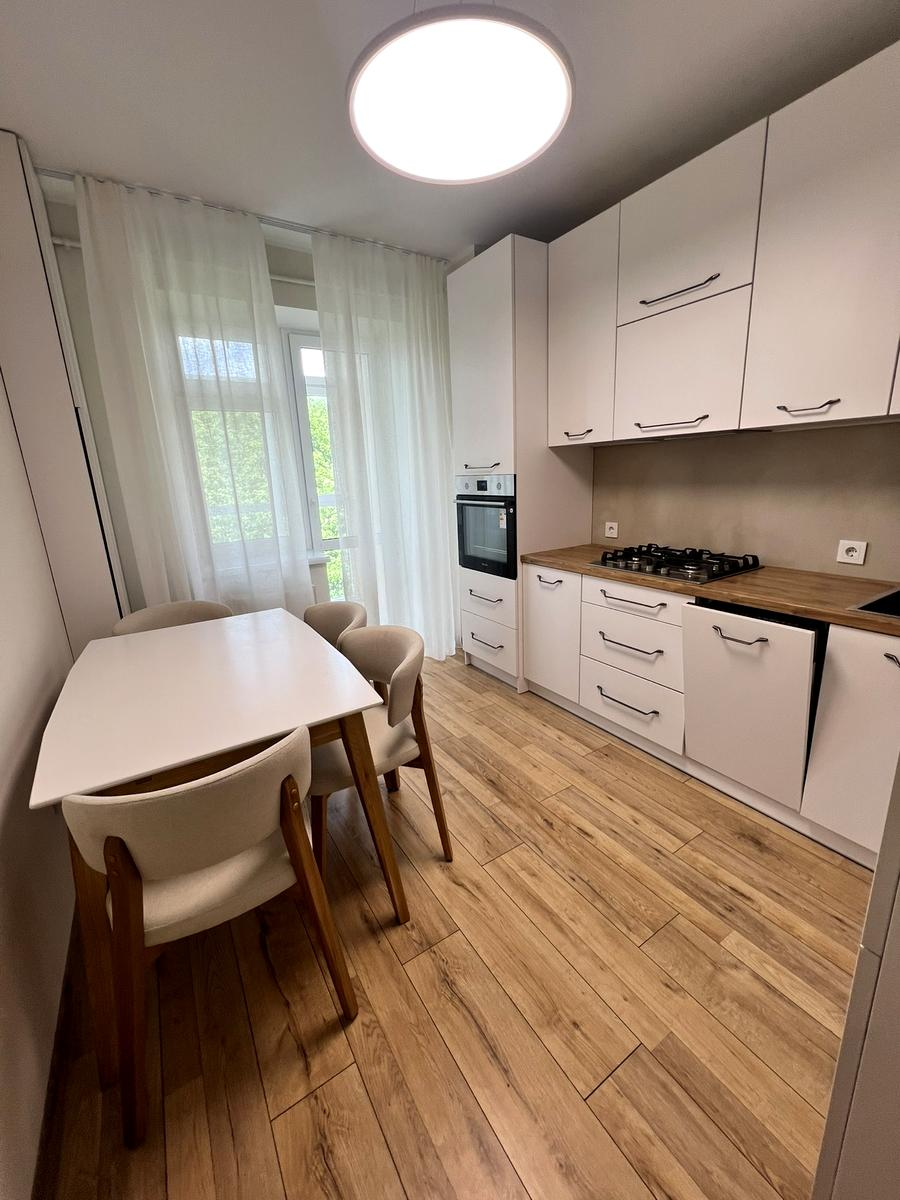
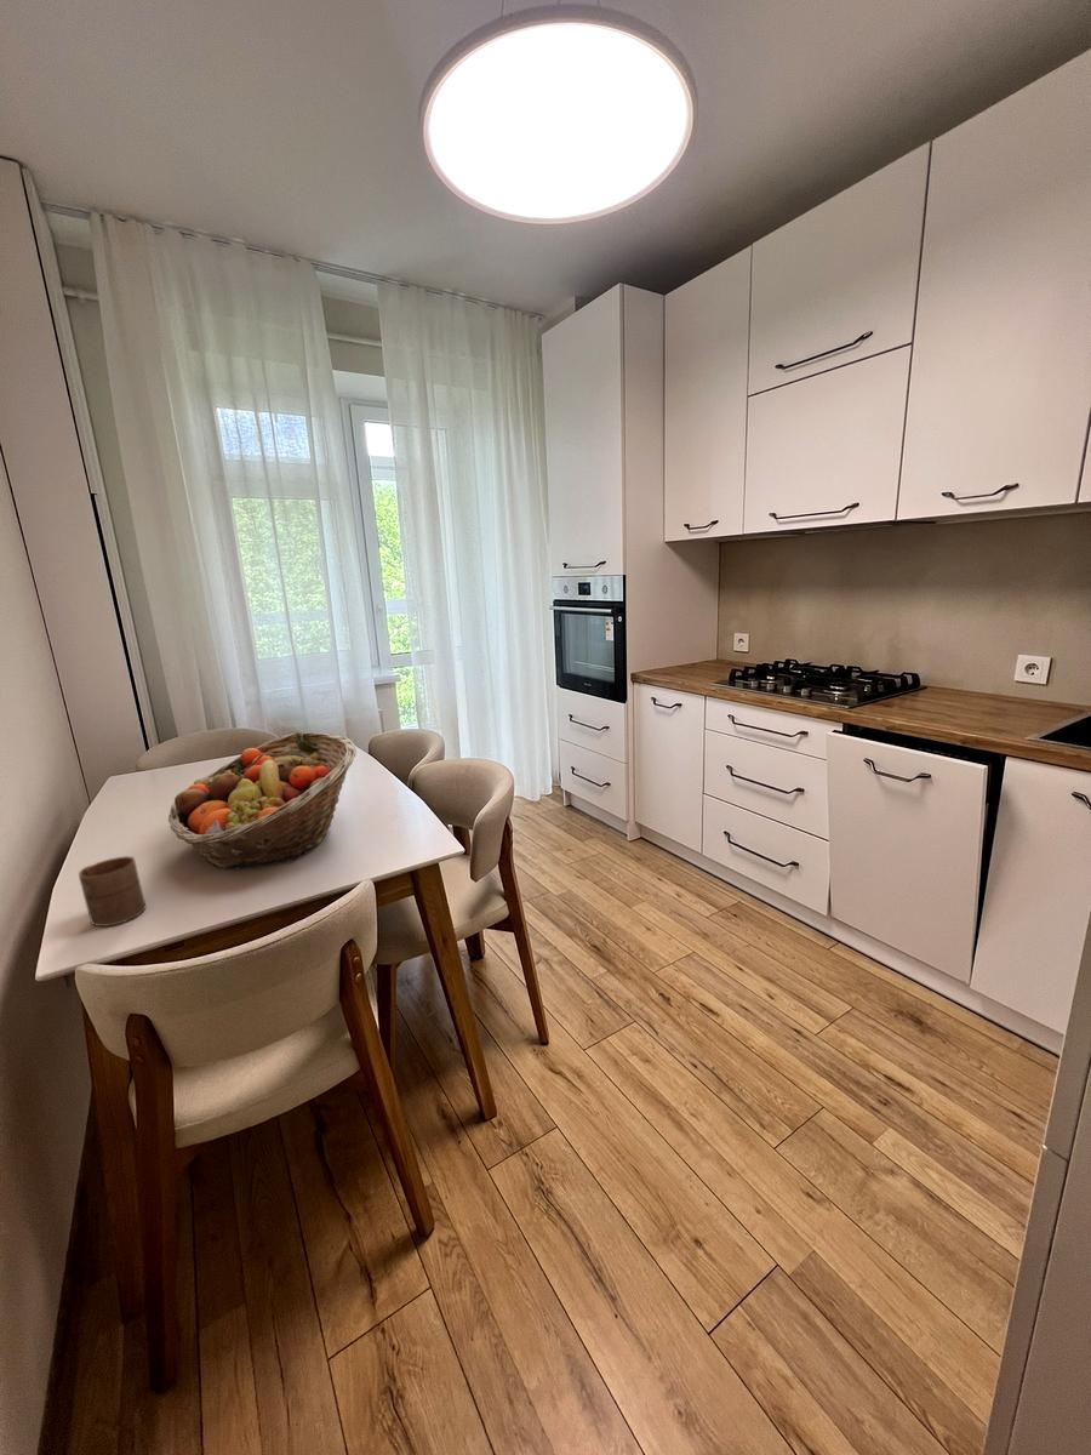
+ cup [78,855,147,928]
+ fruit basket [167,731,358,871]
